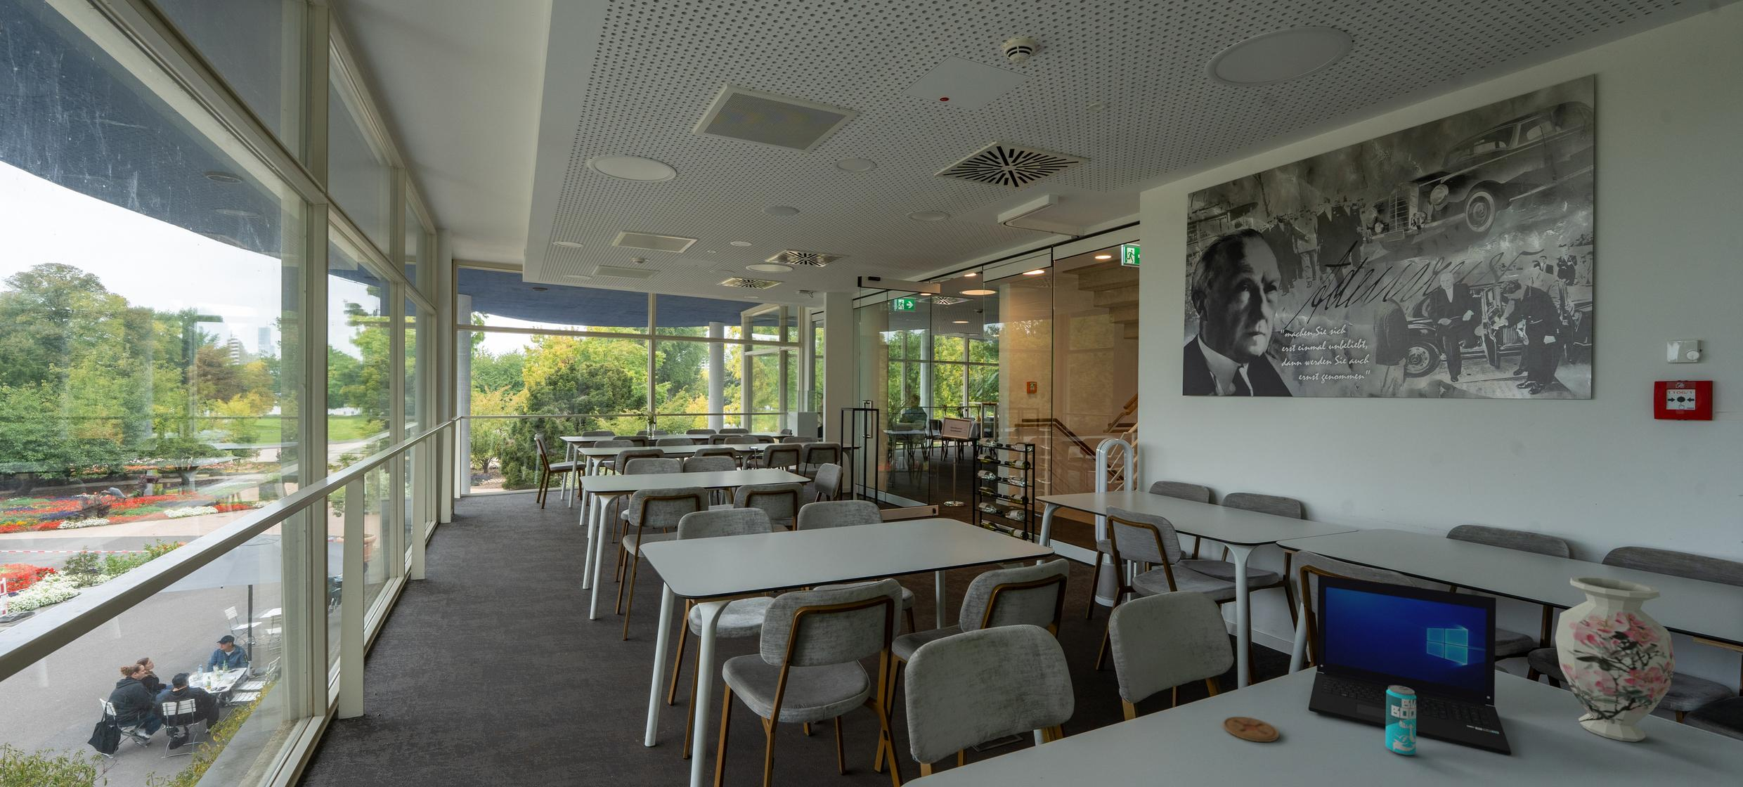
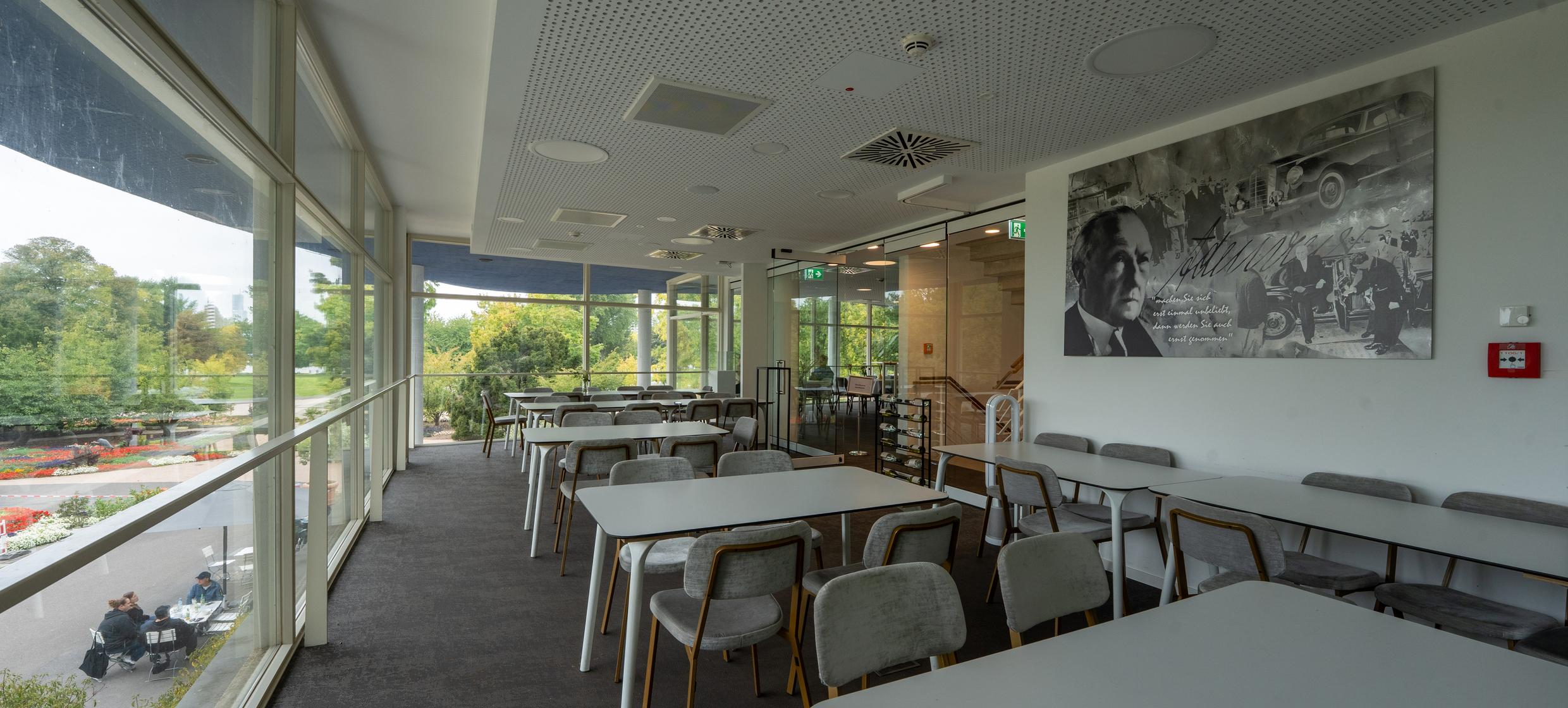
- beverage can [1385,685,1416,756]
- coaster [1223,716,1279,743]
- laptop [1308,574,1512,756]
- vase [1555,576,1676,743]
